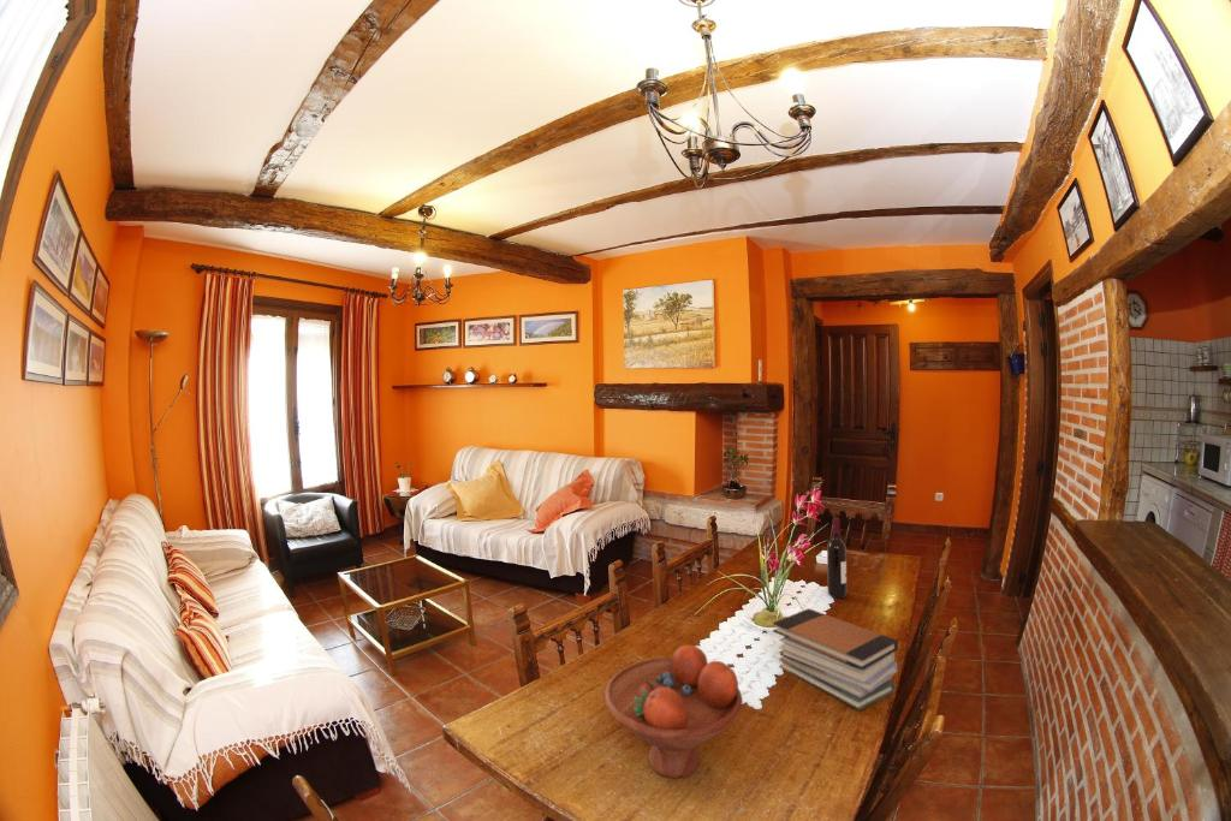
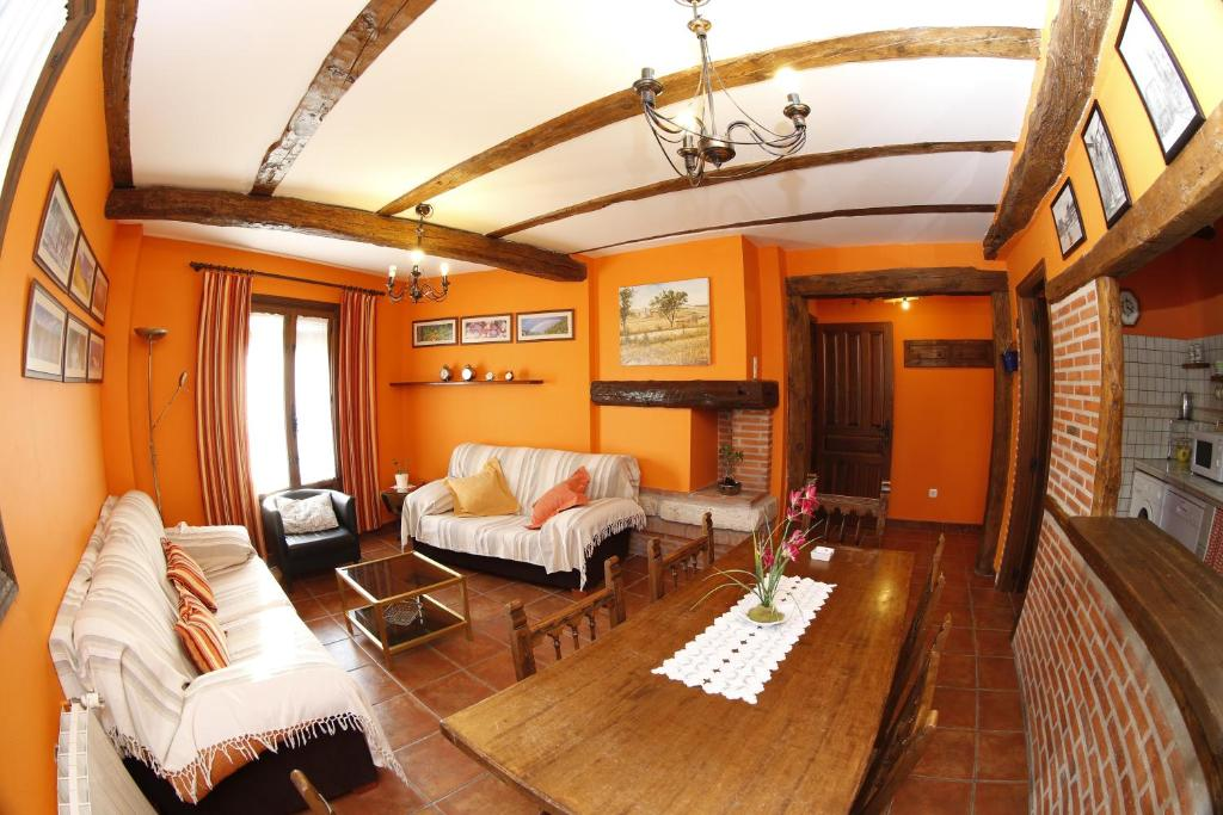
- wine bottle [826,517,848,599]
- book stack [772,607,899,712]
- fruit bowl [603,644,744,779]
